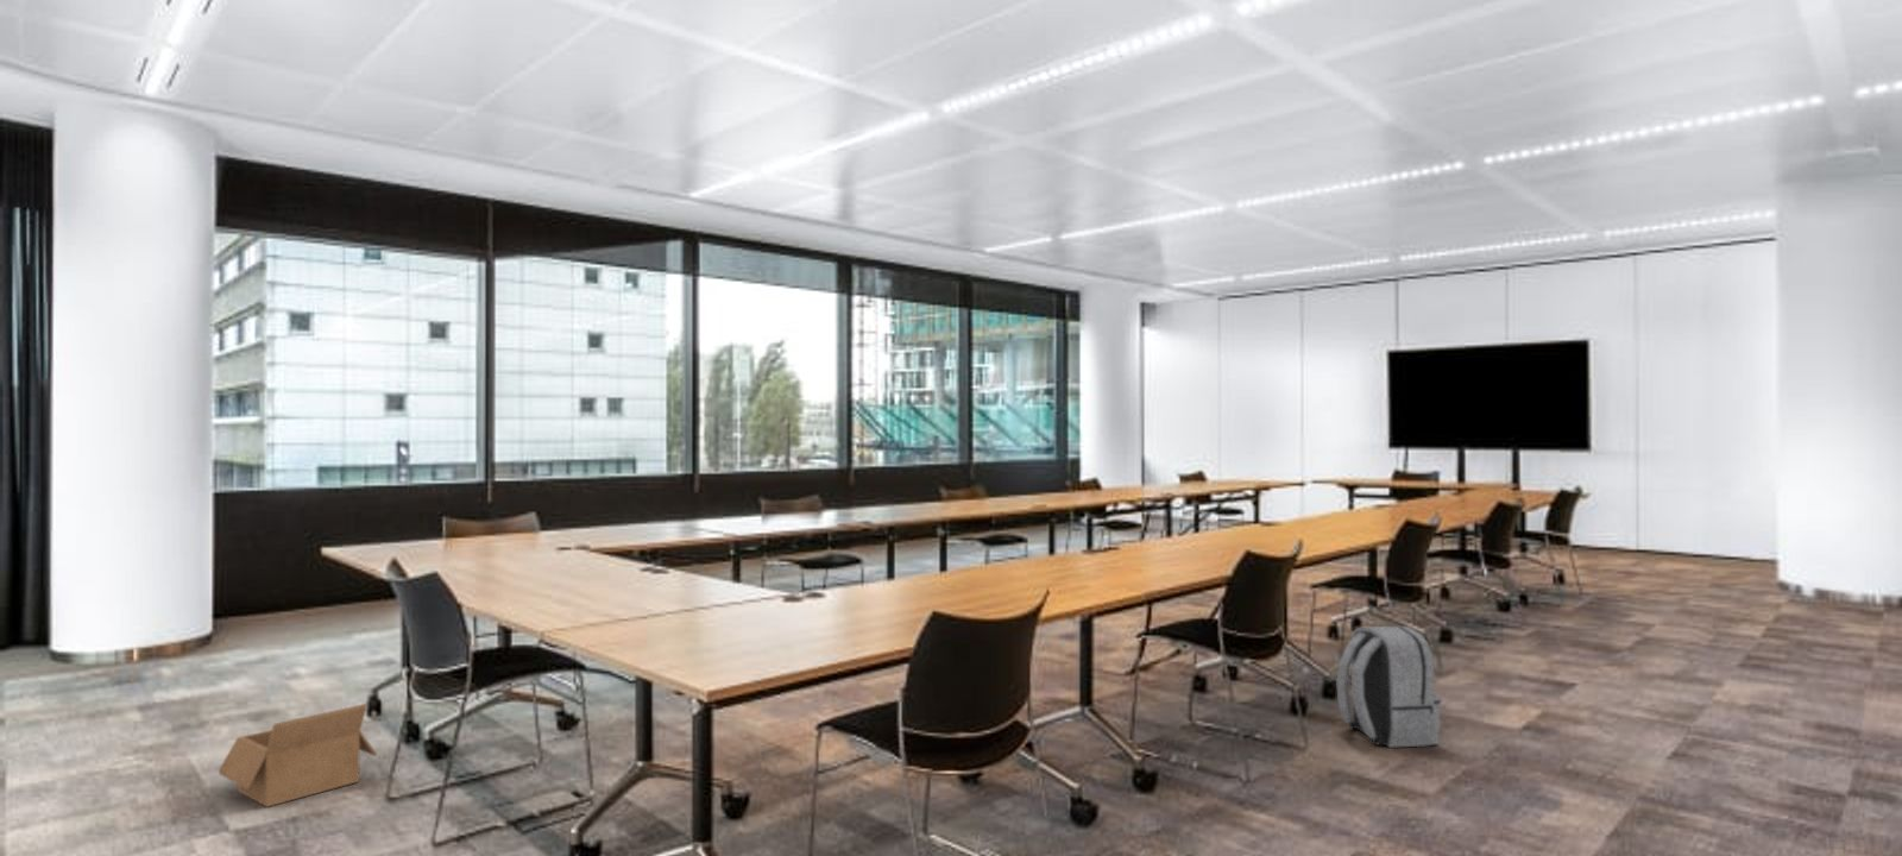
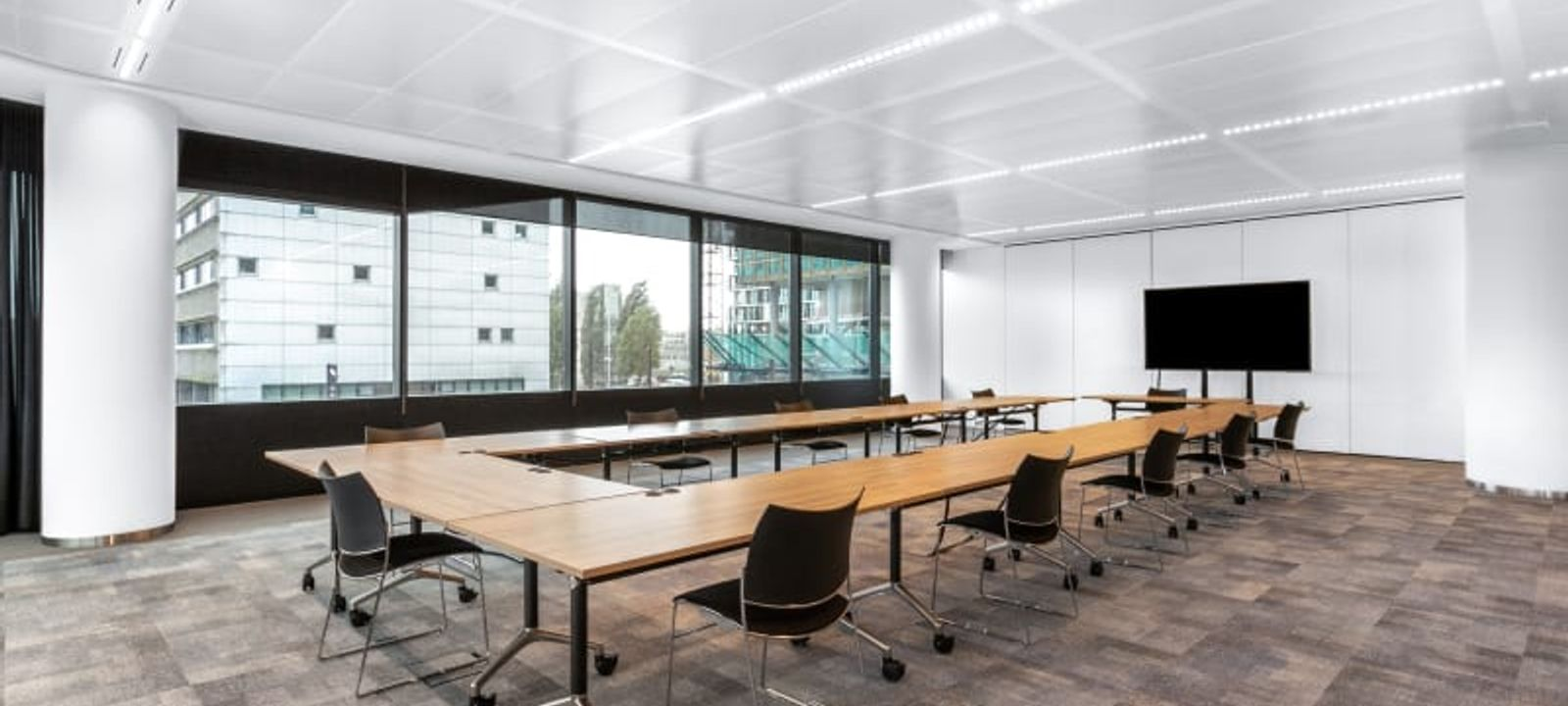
- box [217,703,378,809]
- backpack [1336,626,1442,749]
